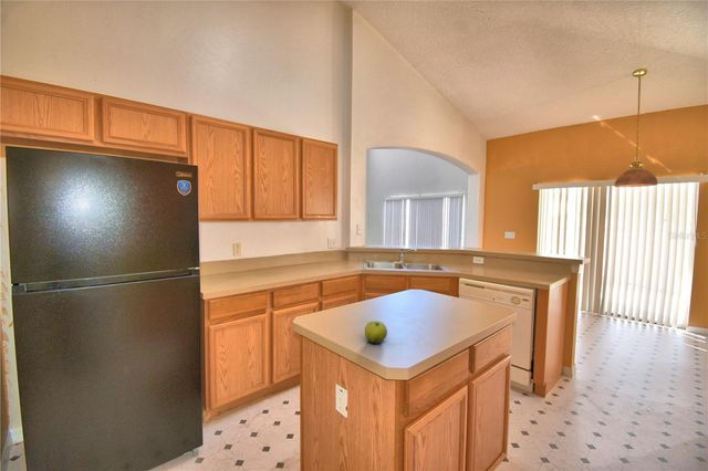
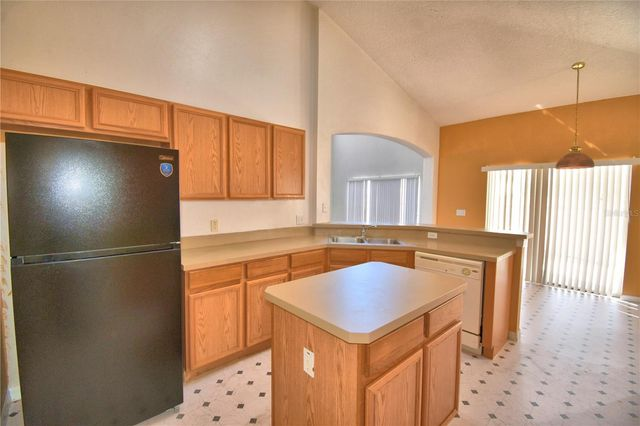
- fruit [364,320,388,345]
